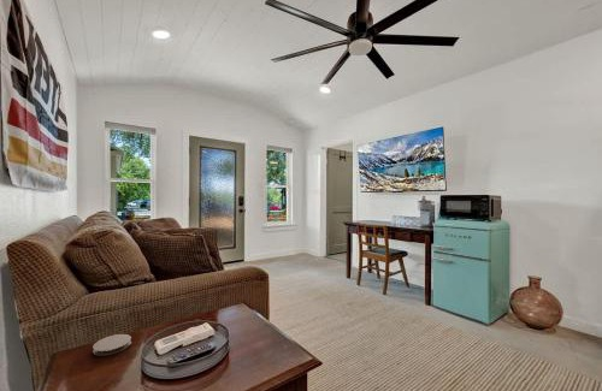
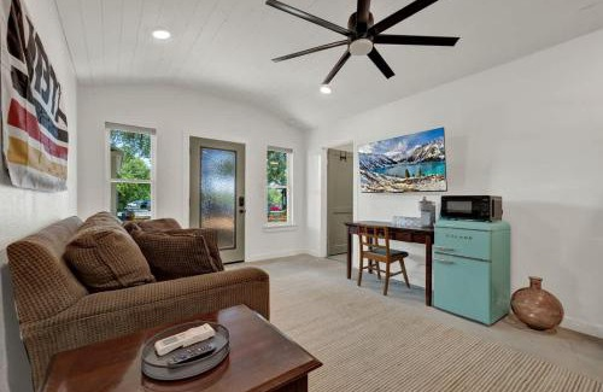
- coaster [92,333,132,357]
